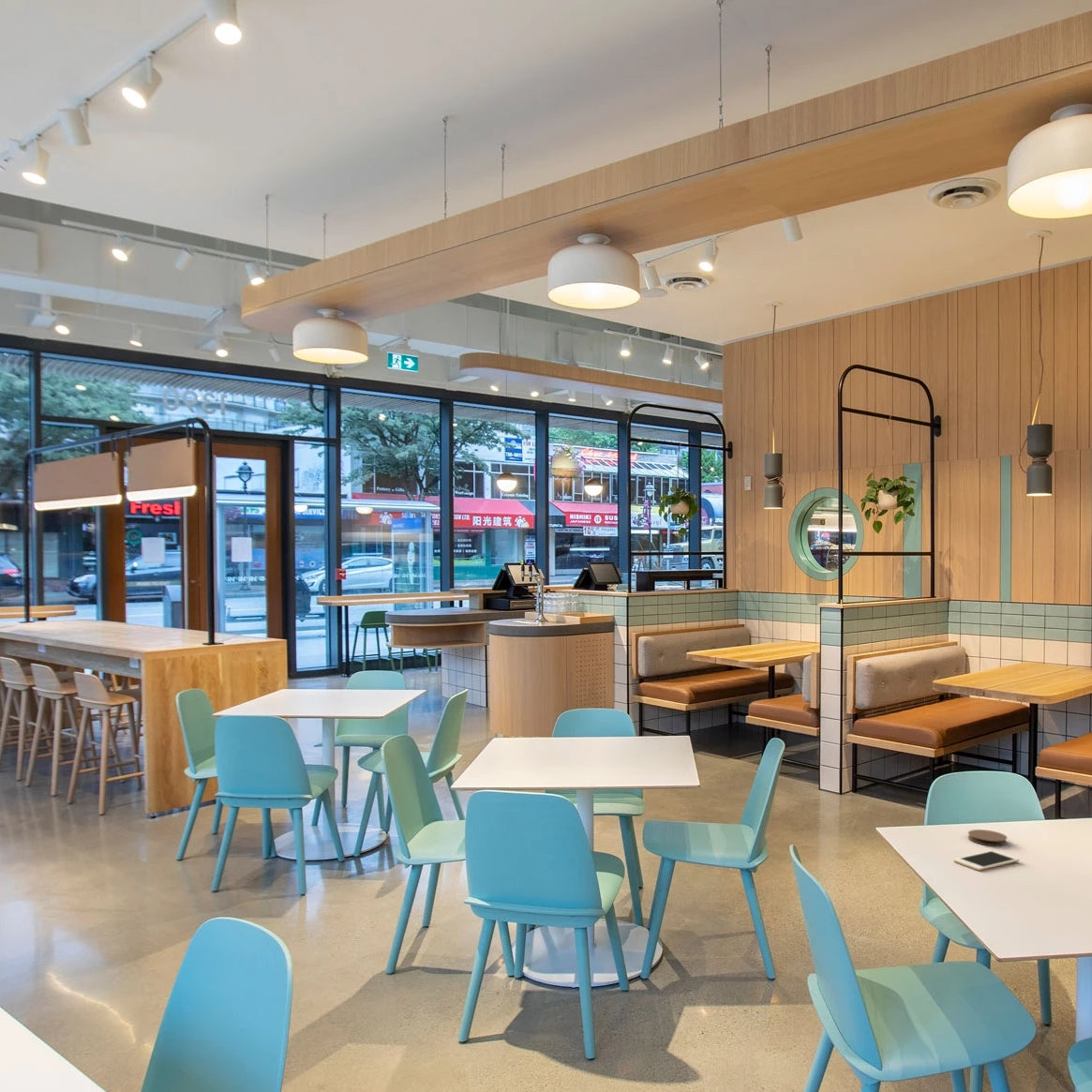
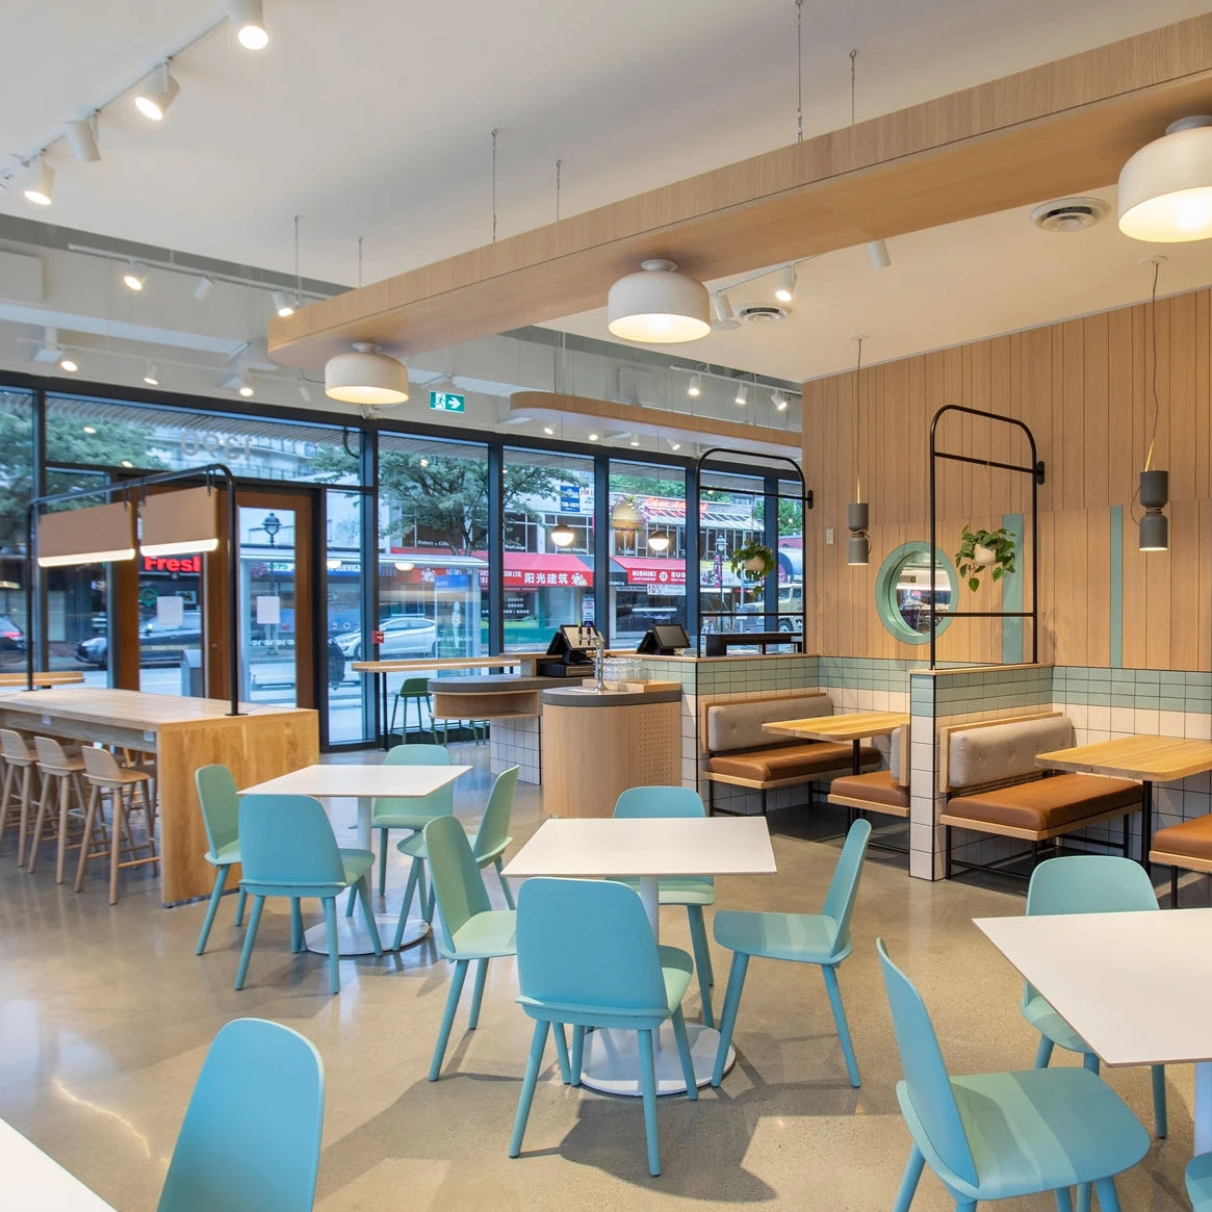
- coaster [967,829,1009,846]
- cell phone [952,849,1021,872]
